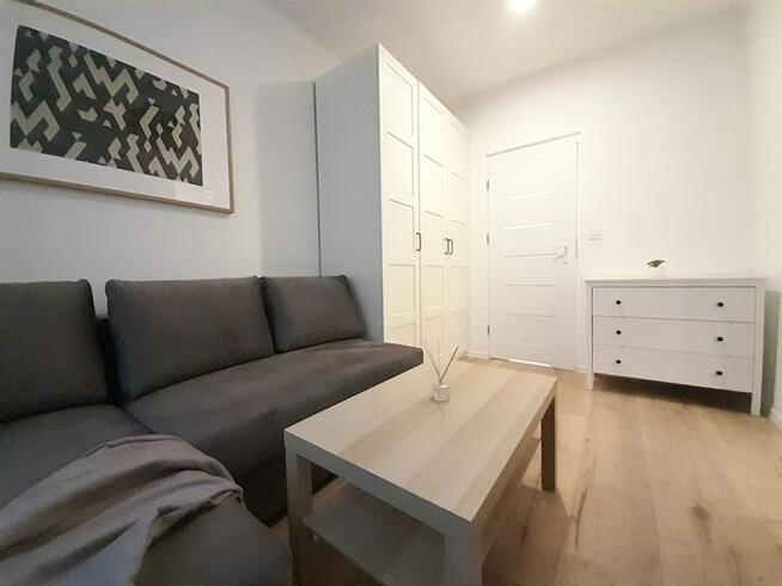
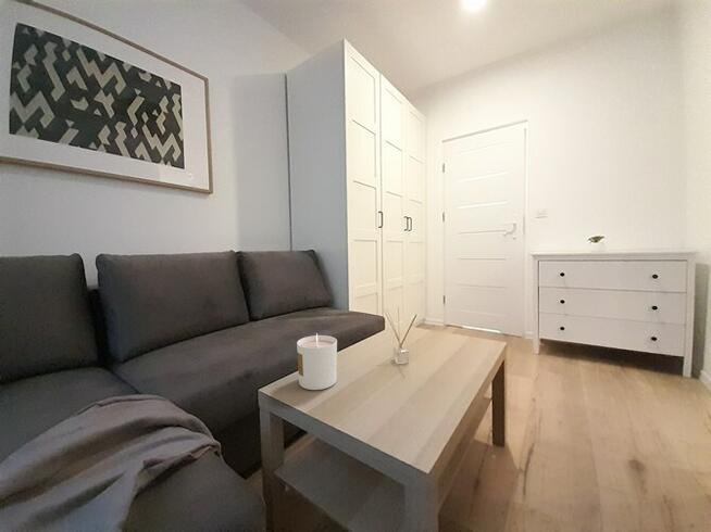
+ candle [296,332,338,391]
